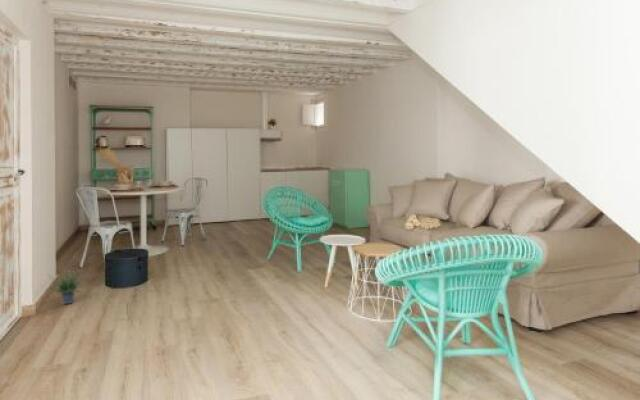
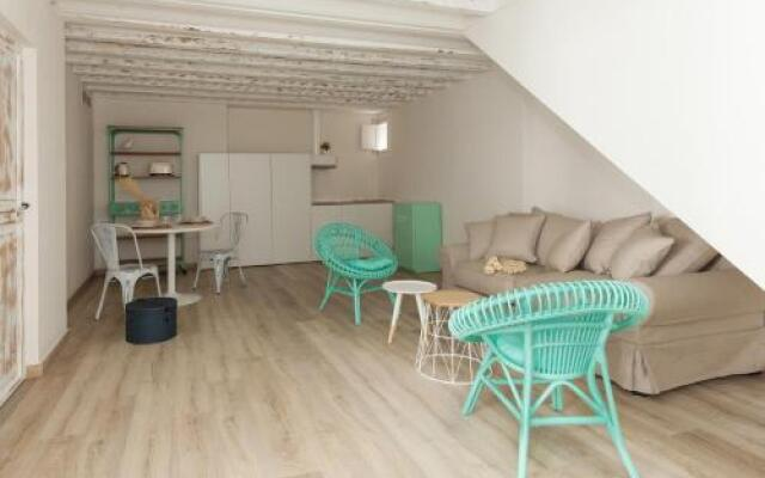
- potted plant [44,268,89,305]
